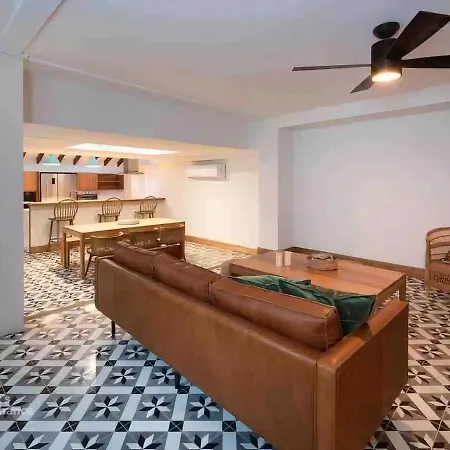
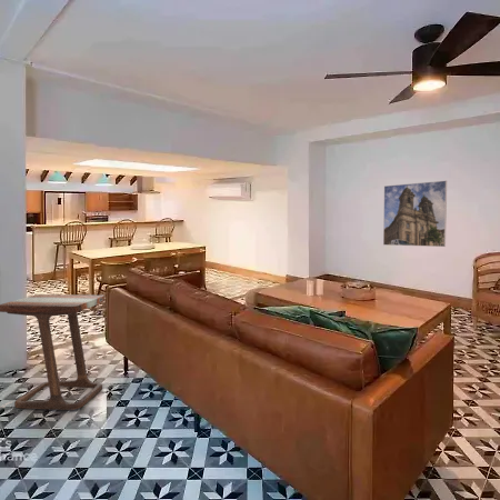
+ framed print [382,180,448,248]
+ side table [0,293,106,411]
